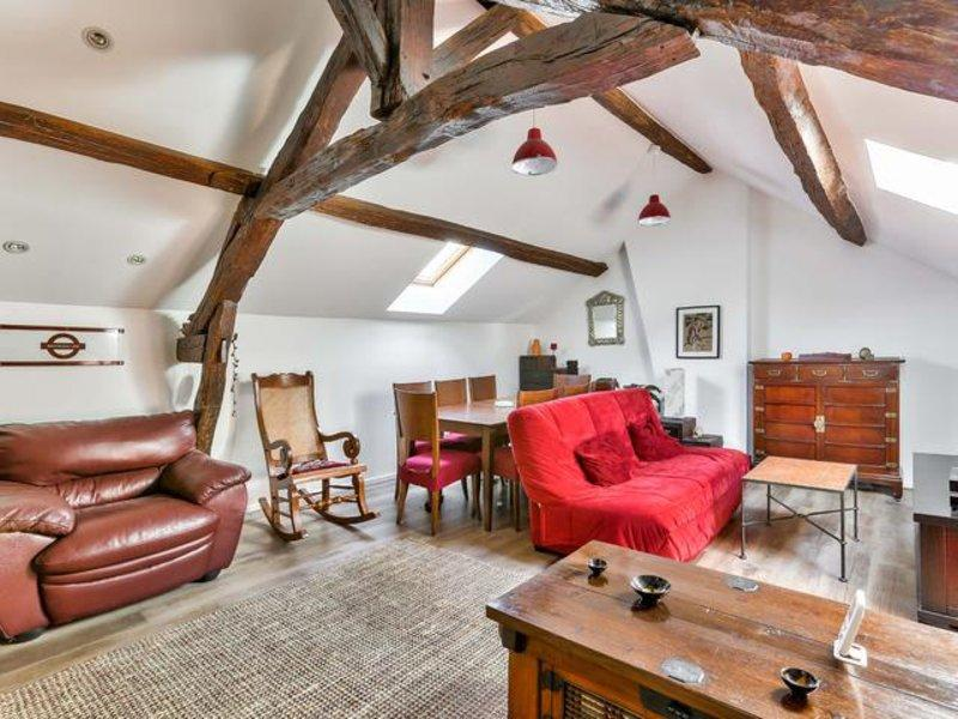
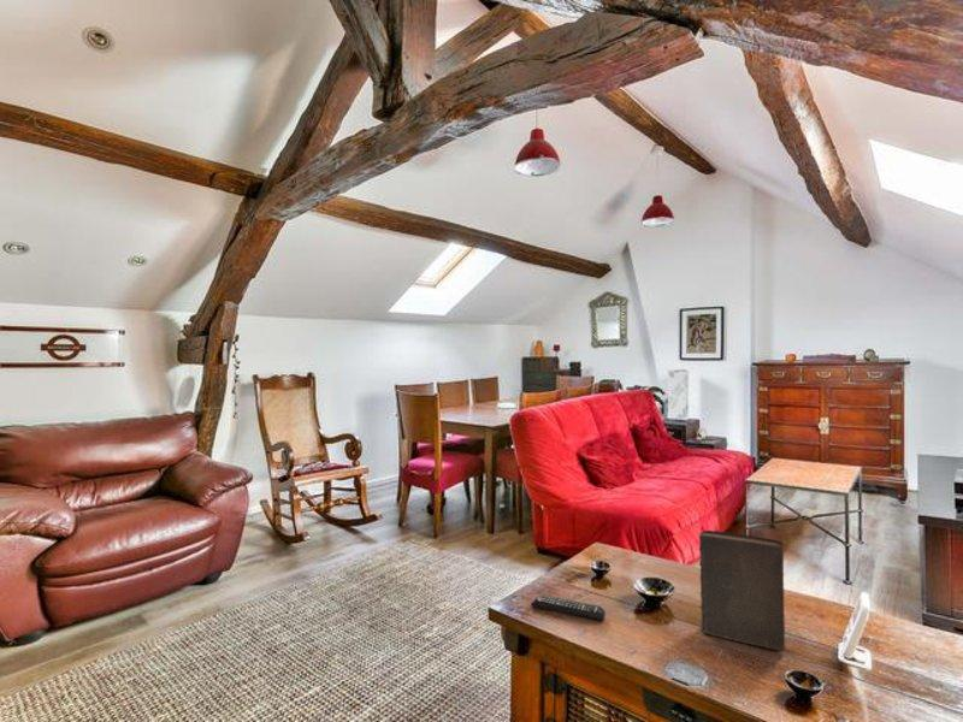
+ book [698,529,786,651]
+ remote control [530,593,607,622]
